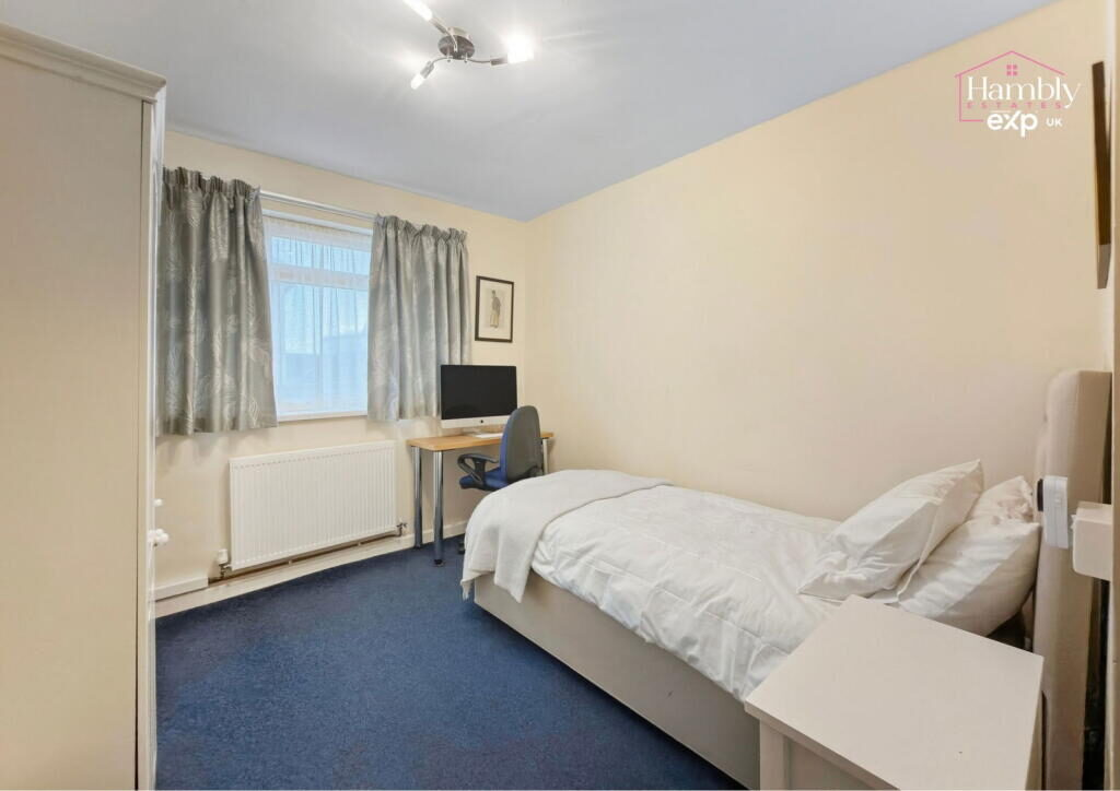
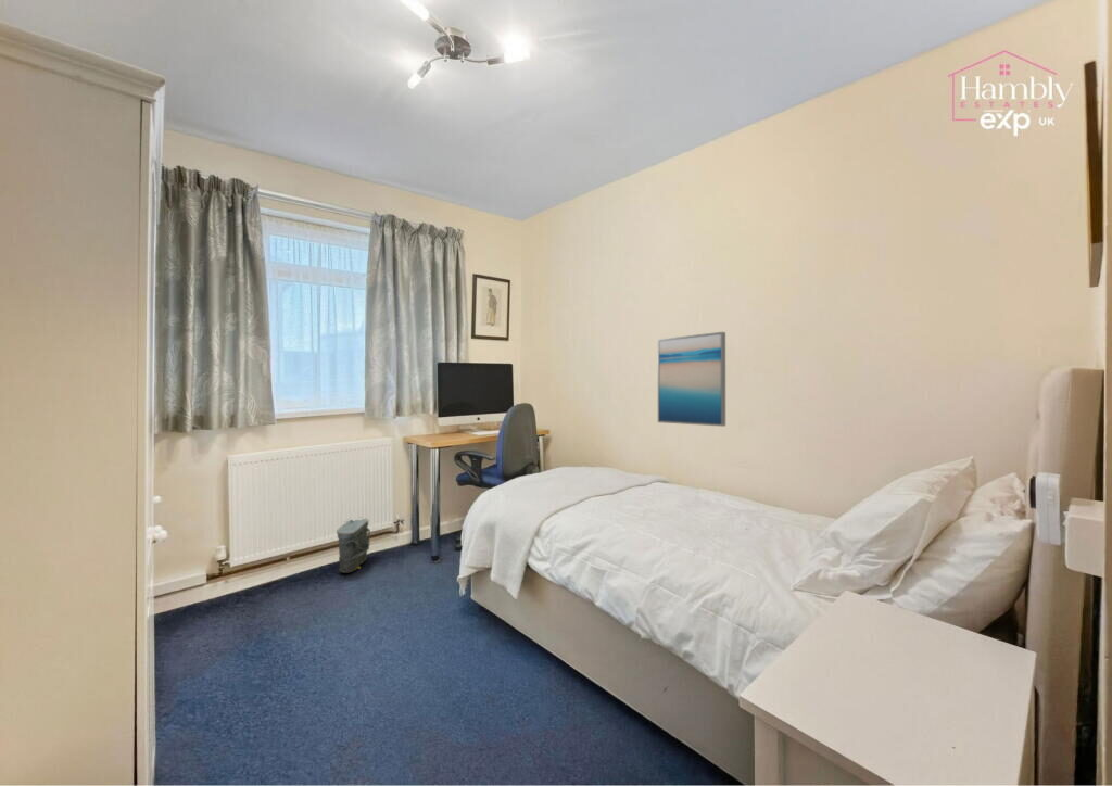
+ wall art [657,331,726,428]
+ bag [336,517,372,574]
